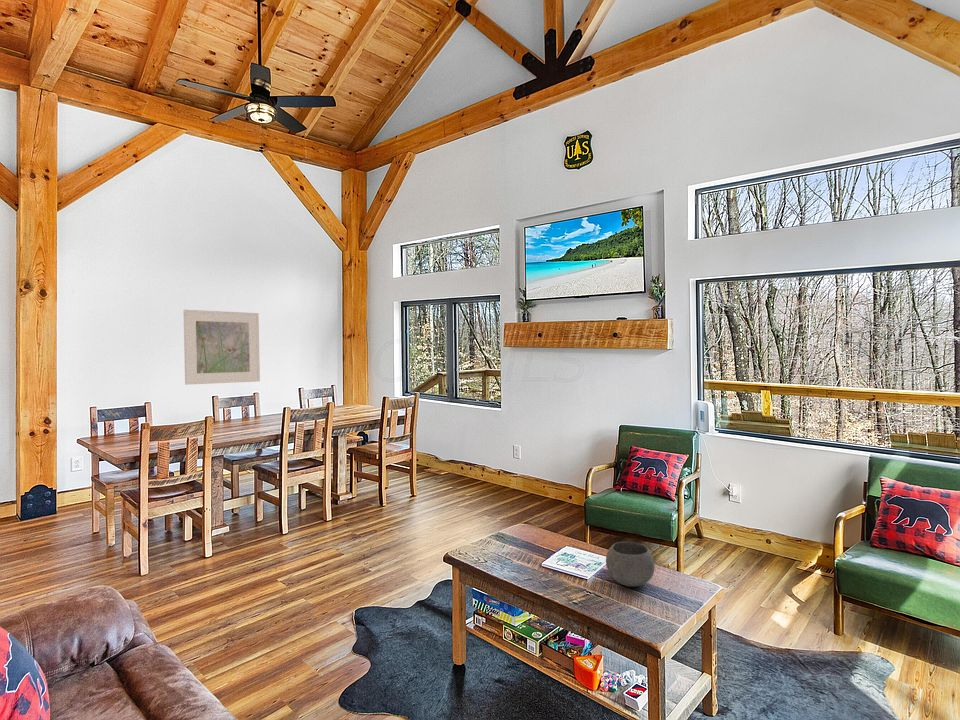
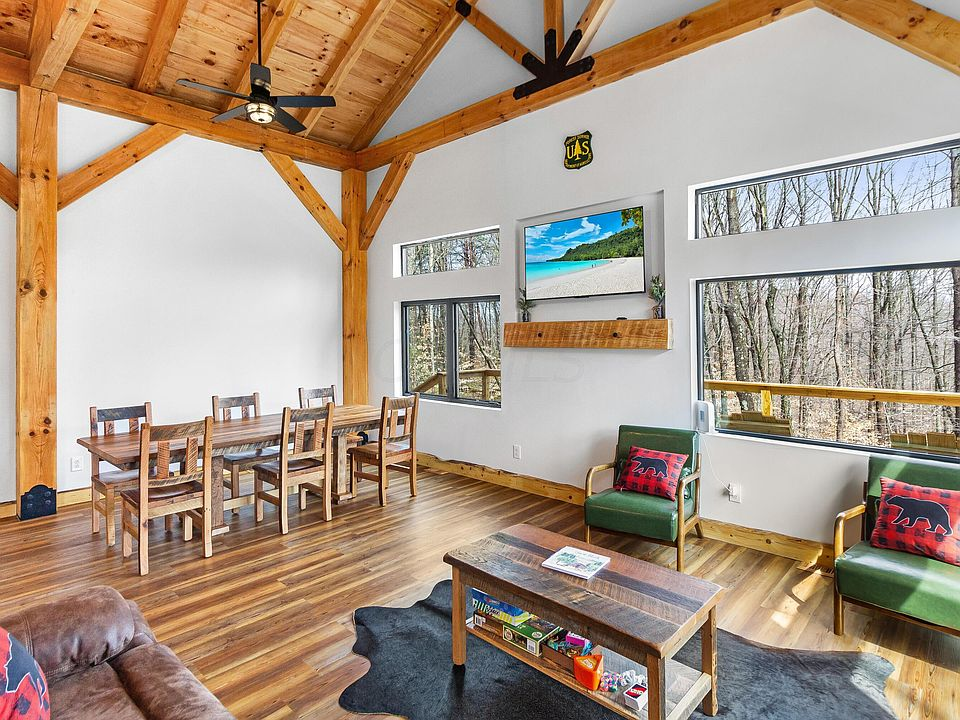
- bowl [605,541,656,588]
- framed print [183,309,261,386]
